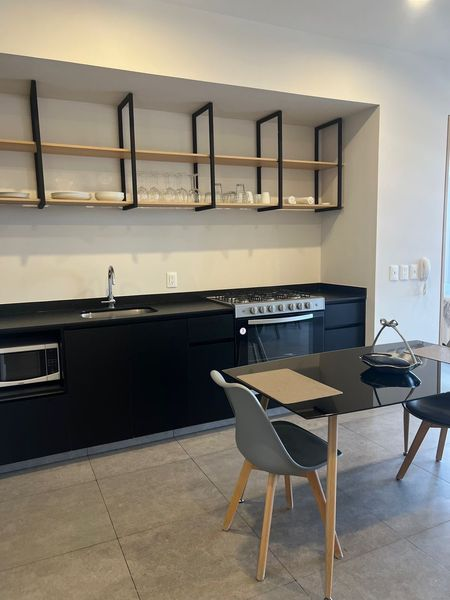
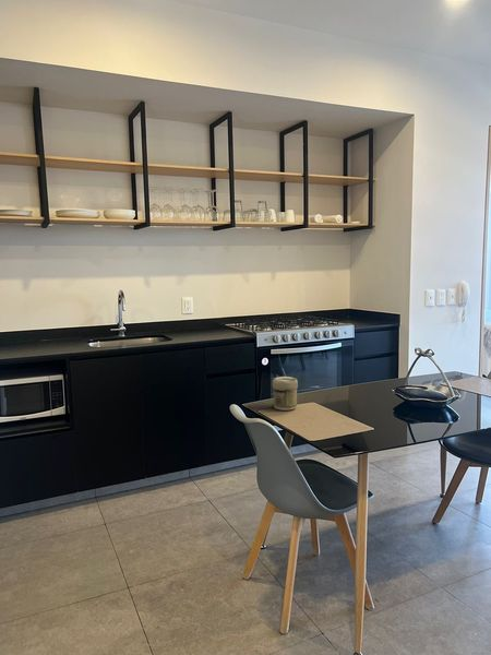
+ jar [272,376,299,412]
